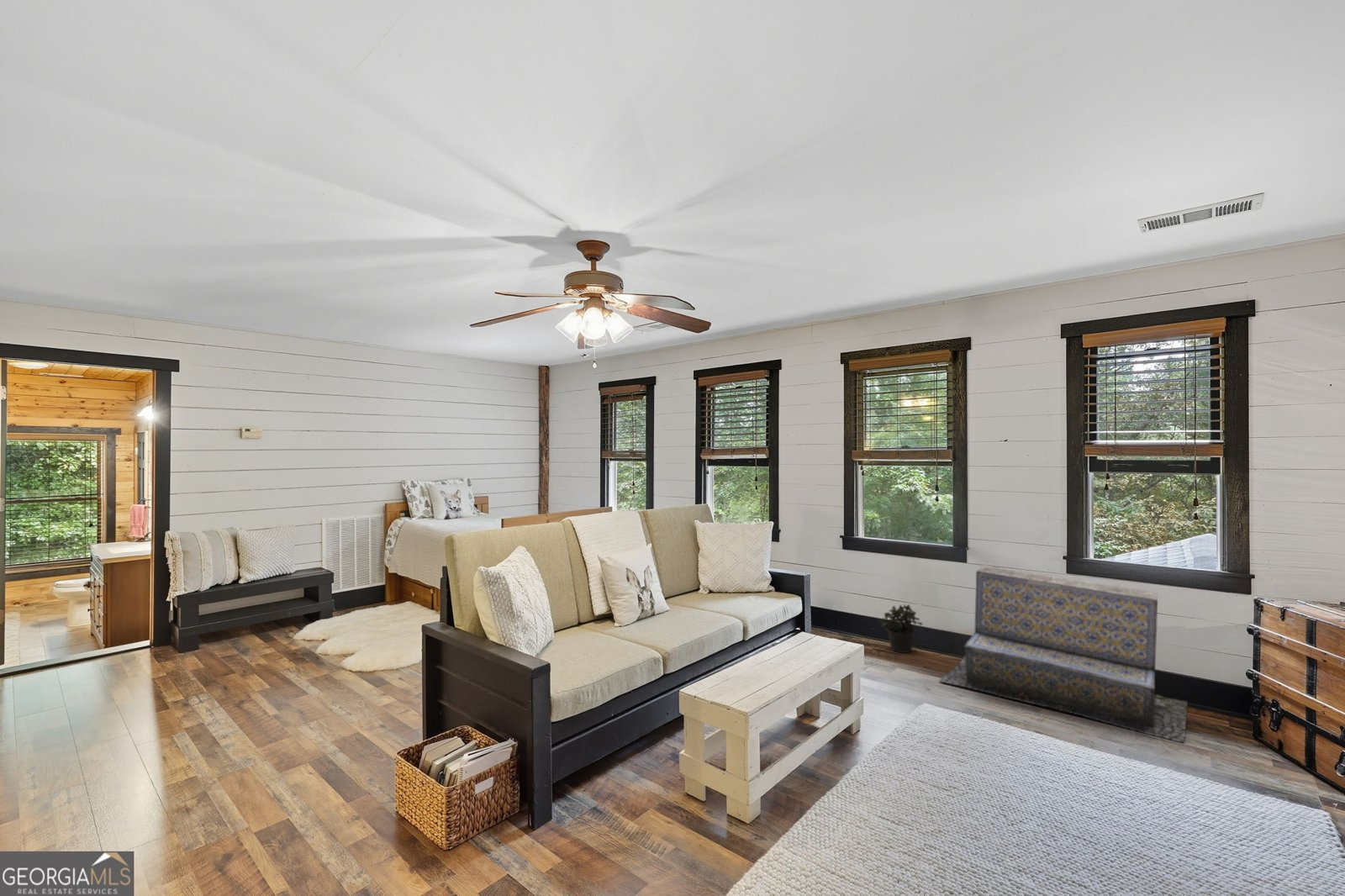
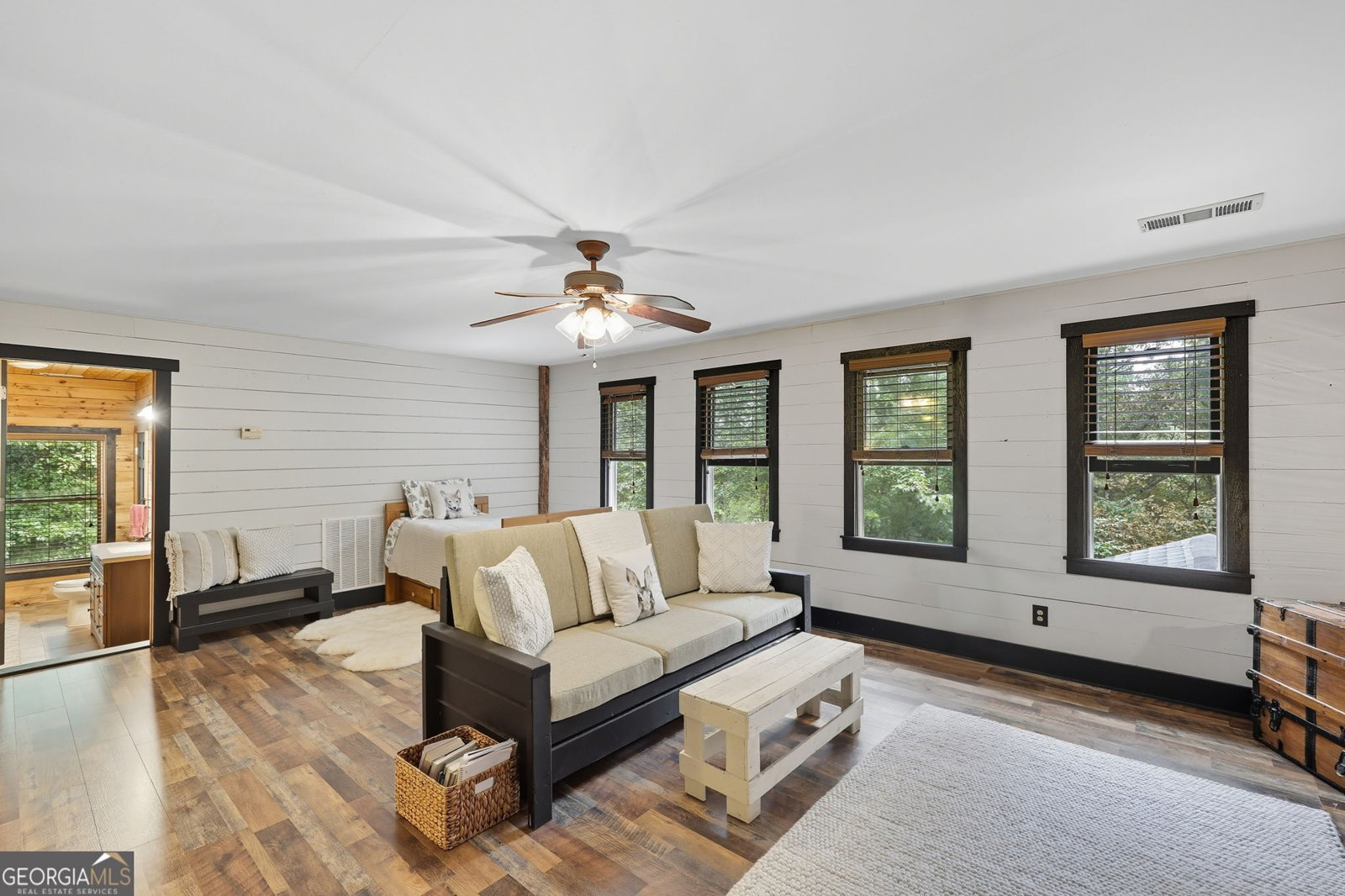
- bench [938,564,1188,744]
- potted plant [878,603,923,654]
